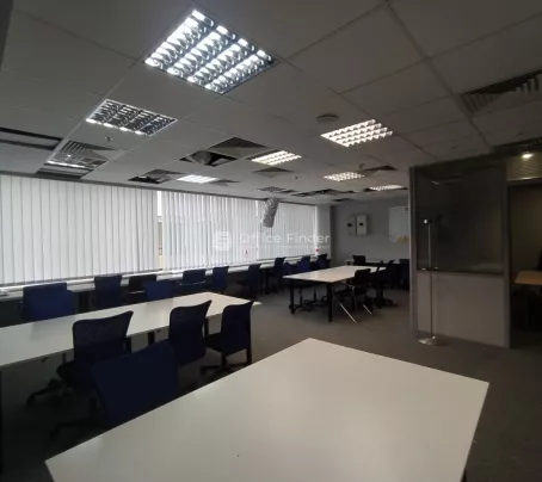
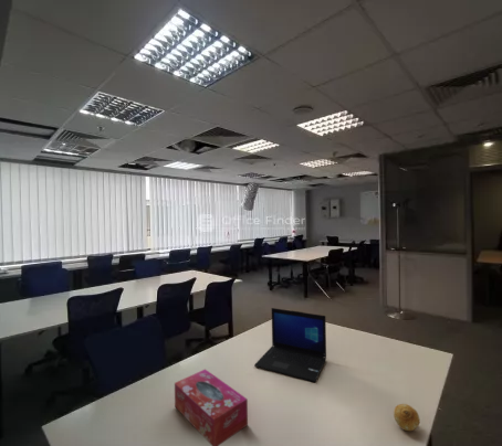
+ fruit [393,403,421,432]
+ laptop [253,307,327,383]
+ tissue box [174,368,249,446]
